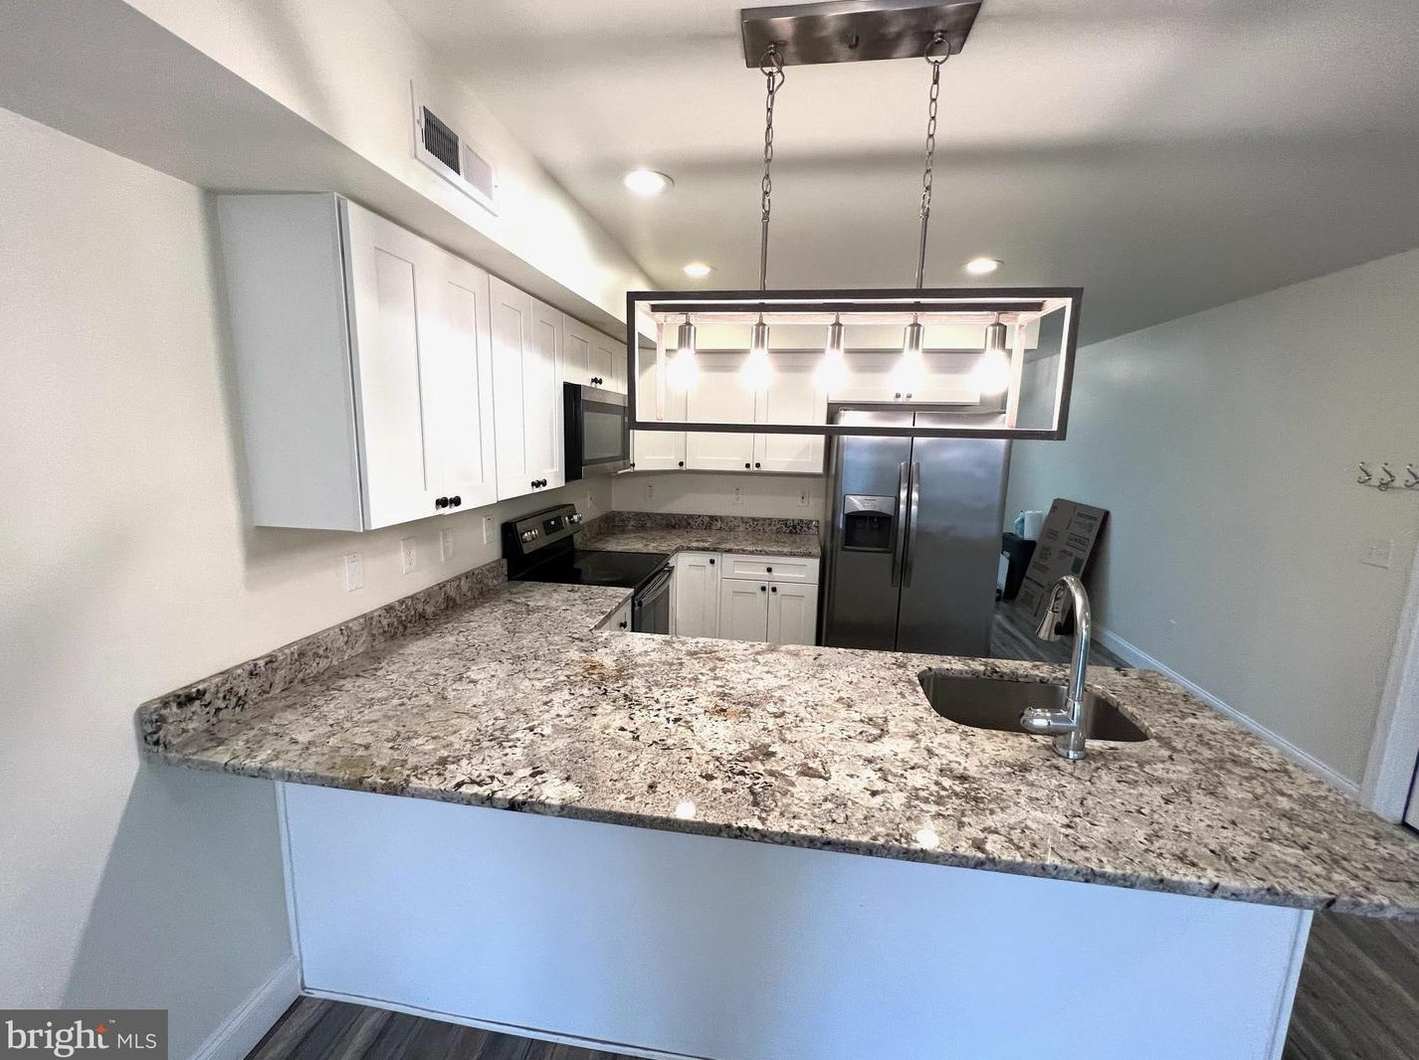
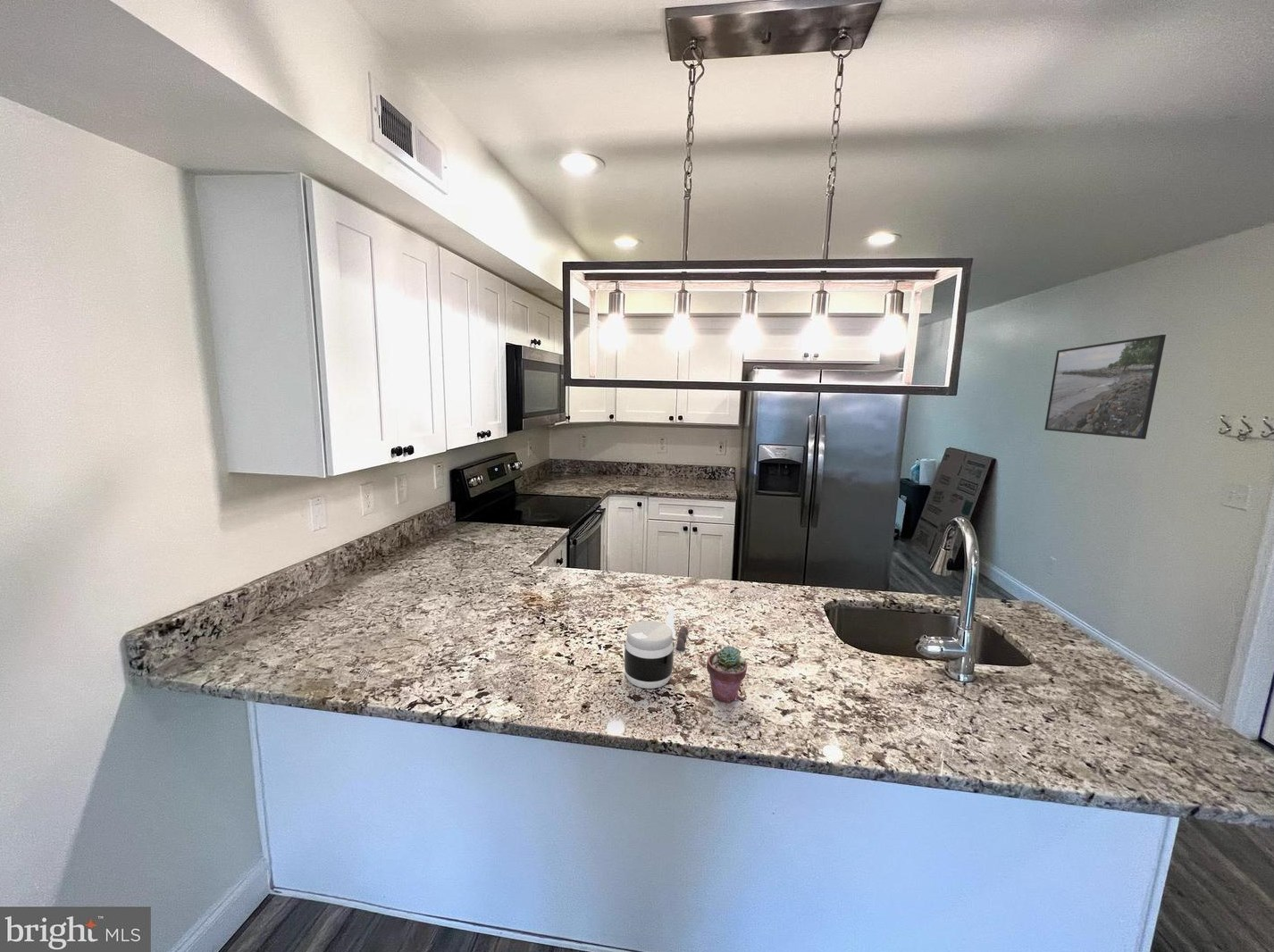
+ potted succulent [706,645,748,704]
+ salt and pepper shaker set [665,606,689,651]
+ jar [624,620,675,689]
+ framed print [1044,334,1167,440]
